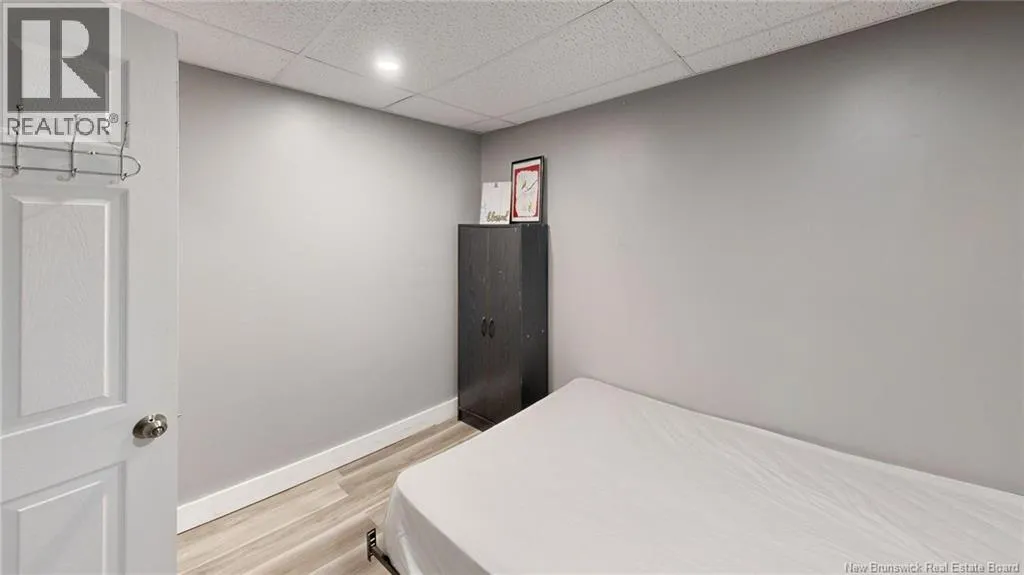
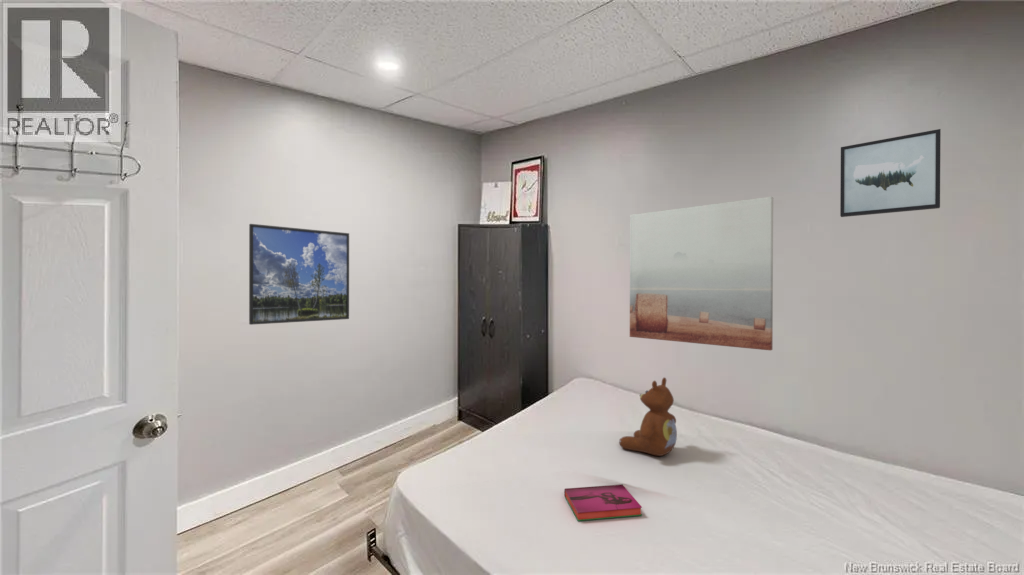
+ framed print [248,223,350,326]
+ teddy bear [618,376,678,457]
+ wall art [839,128,942,218]
+ wall art [629,196,774,351]
+ hardback book [563,483,643,522]
